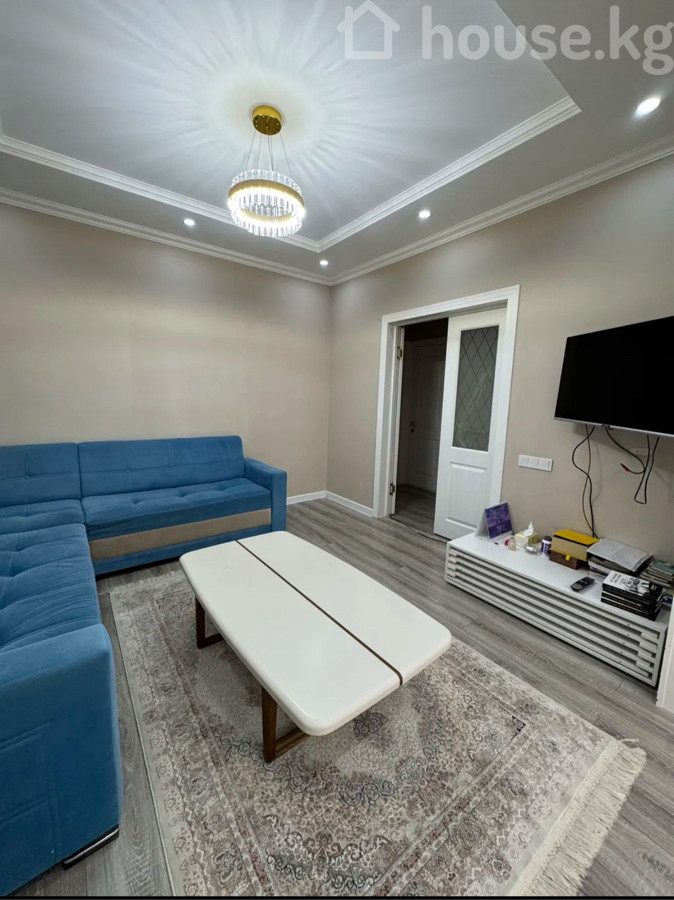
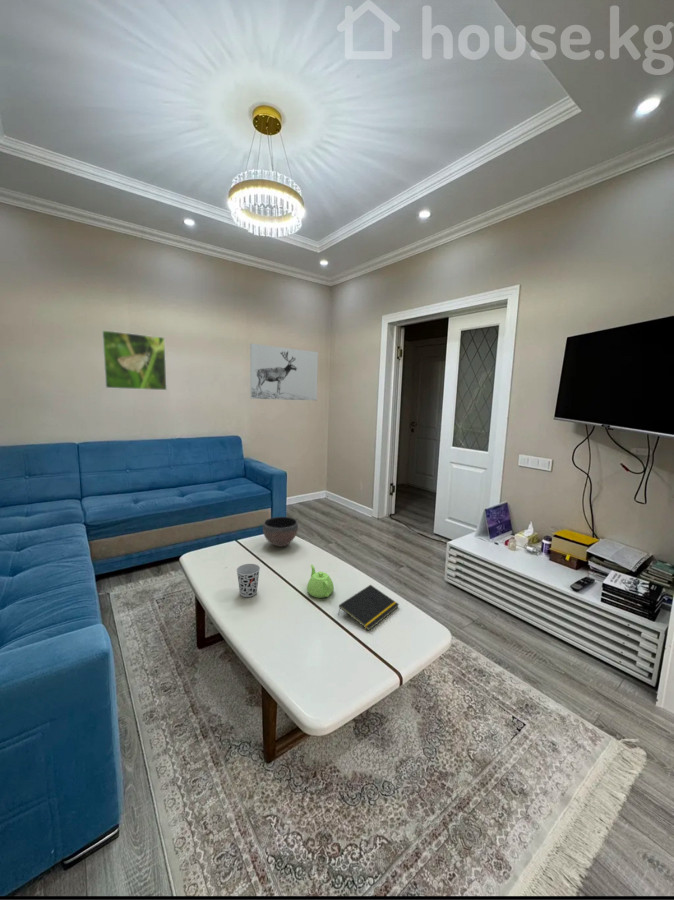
+ wall art [249,343,319,402]
+ bowl [262,516,299,548]
+ cup [235,563,261,598]
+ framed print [101,329,168,391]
+ teapot [306,564,335,599]
+ notepad [337,584,400,632]
